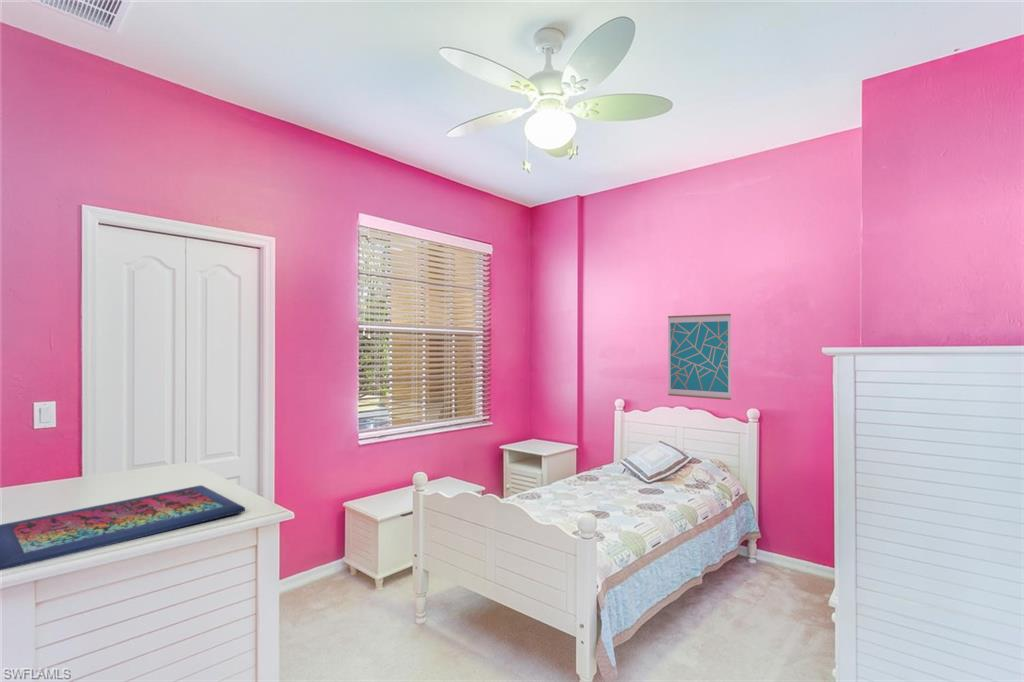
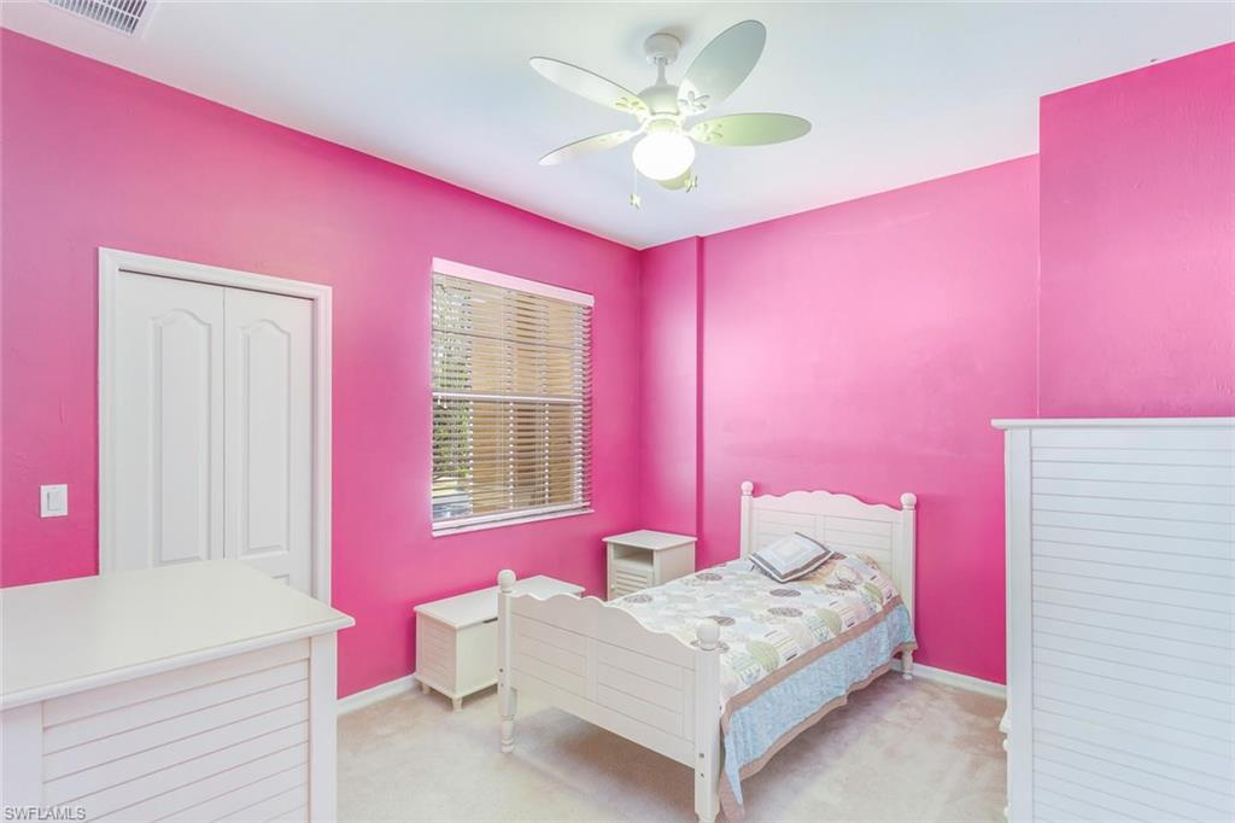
- picture frame [0,484,246,571]
- wall art [667,313,732,401]
